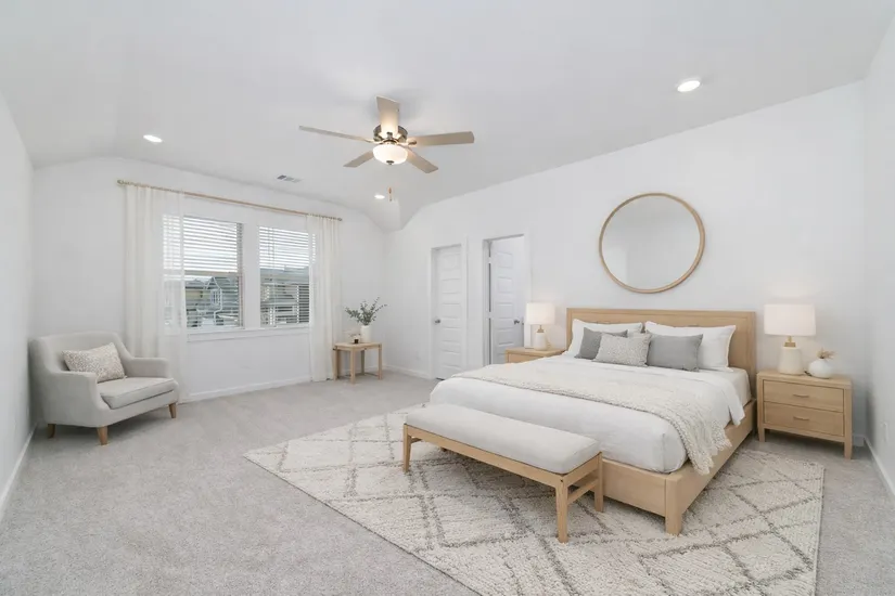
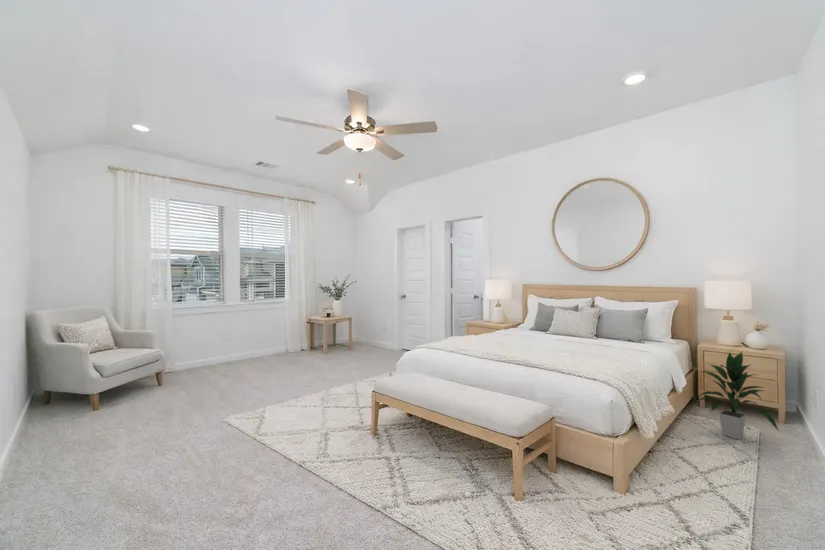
+ indoor plant [696,351,780,440]
